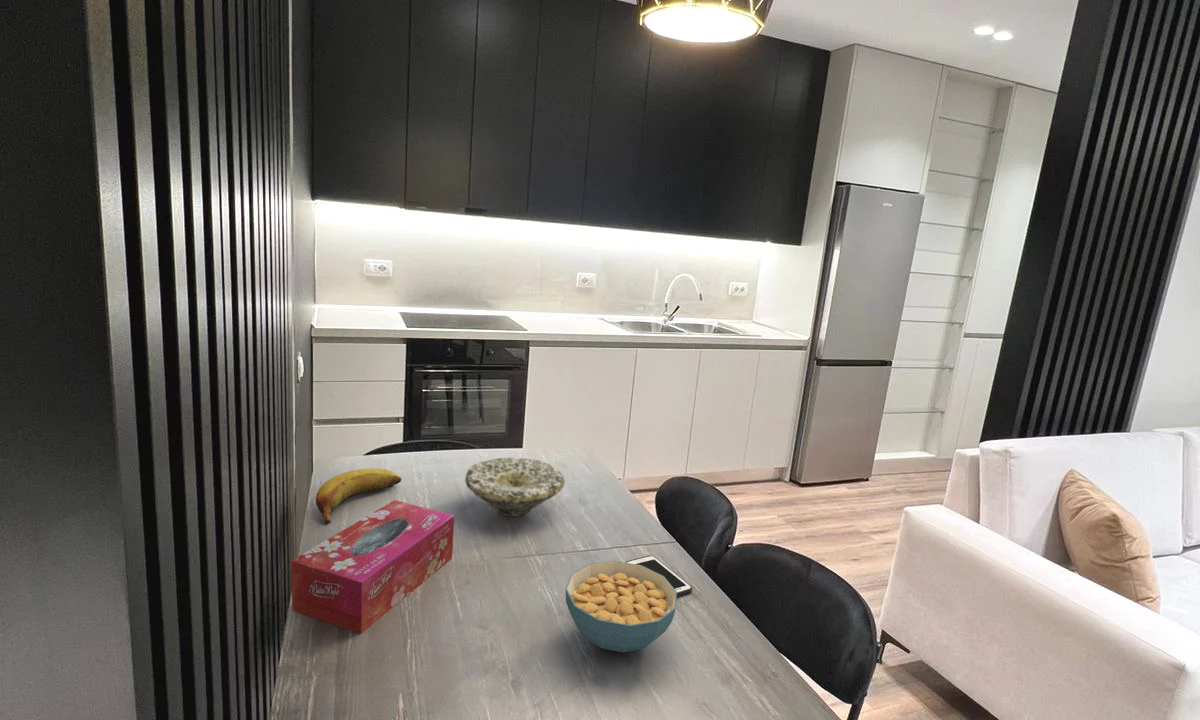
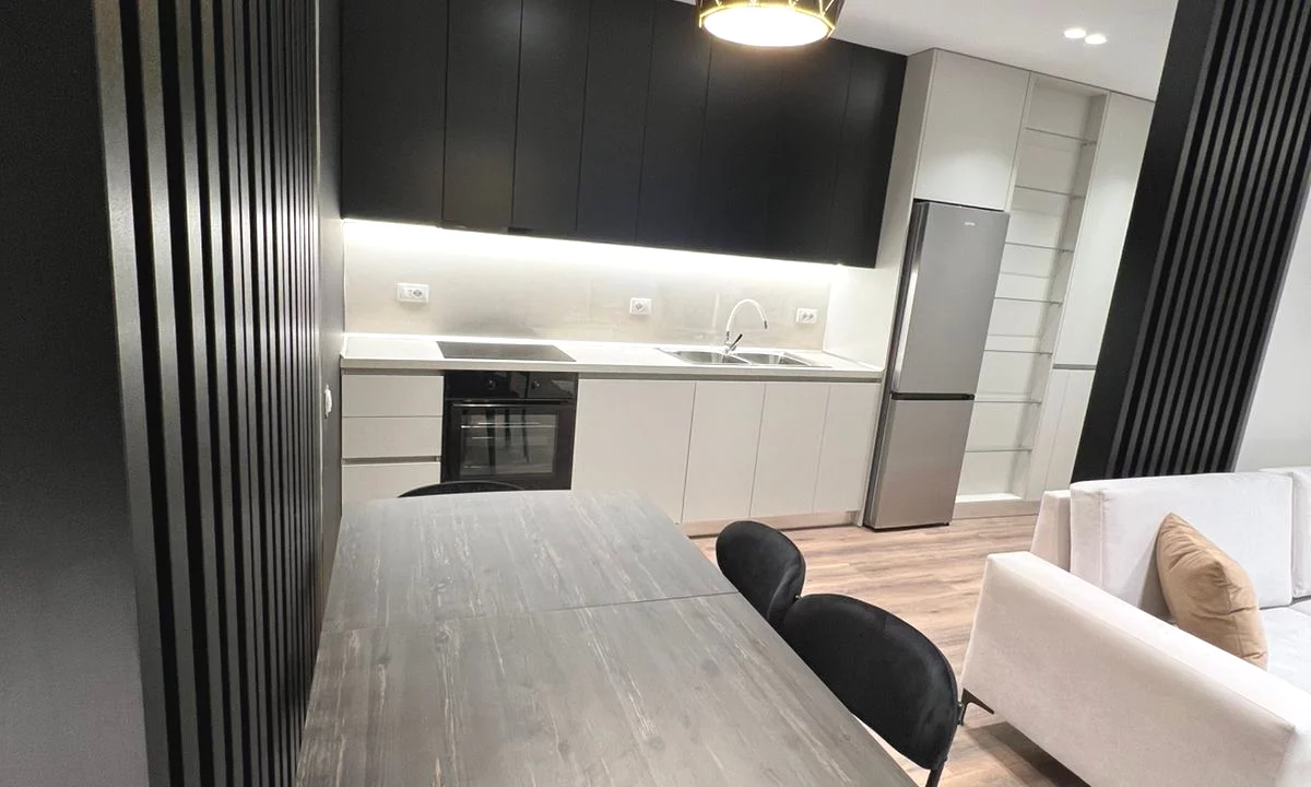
- fruit [315,467,402,525]
- cell phone [625,554,693,597]
- bowl [464,457,566,517]
- cereal bowl [564,560,677,653]
- tissue box [291,499,455,635]
